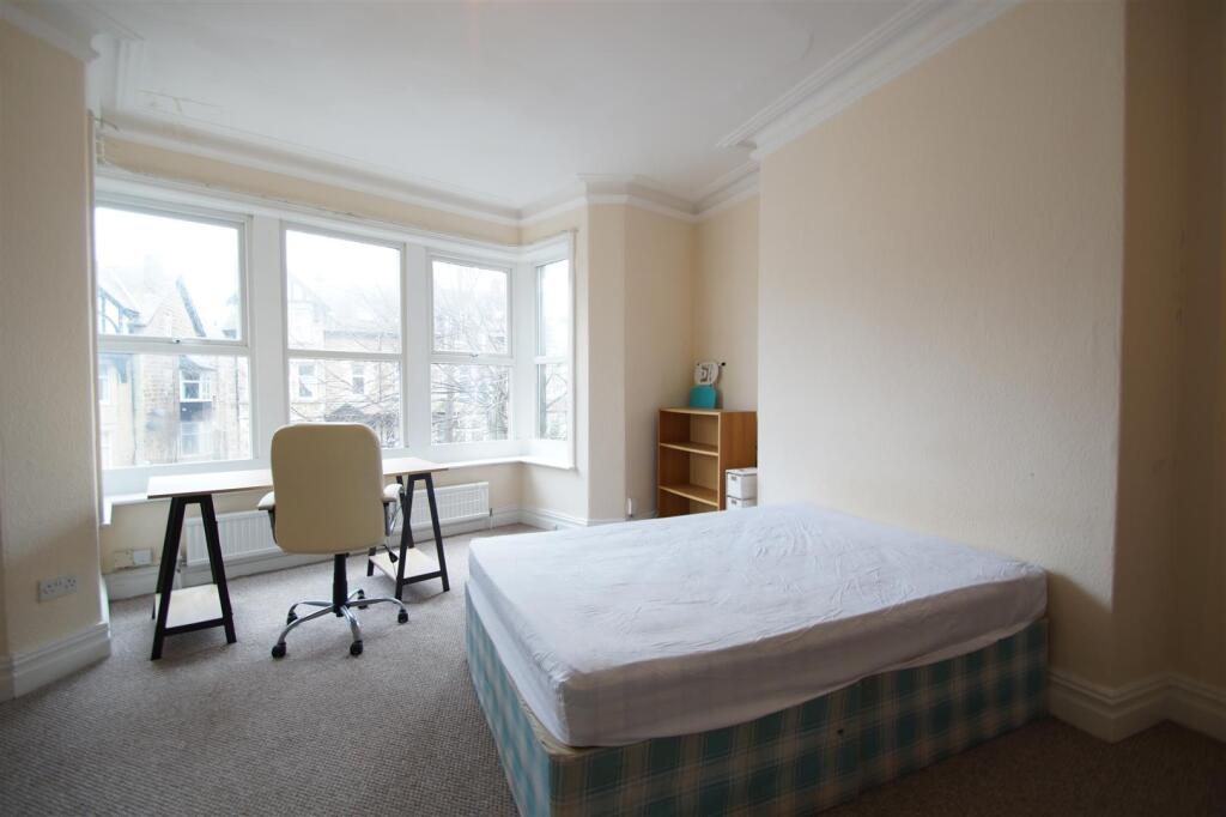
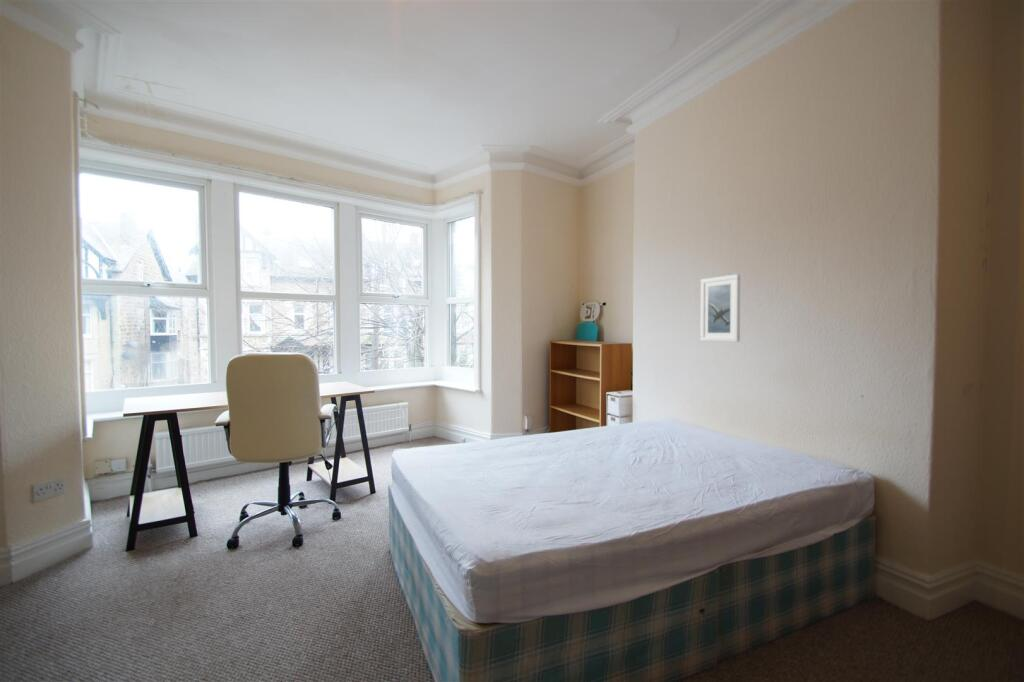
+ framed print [700,273,741,343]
